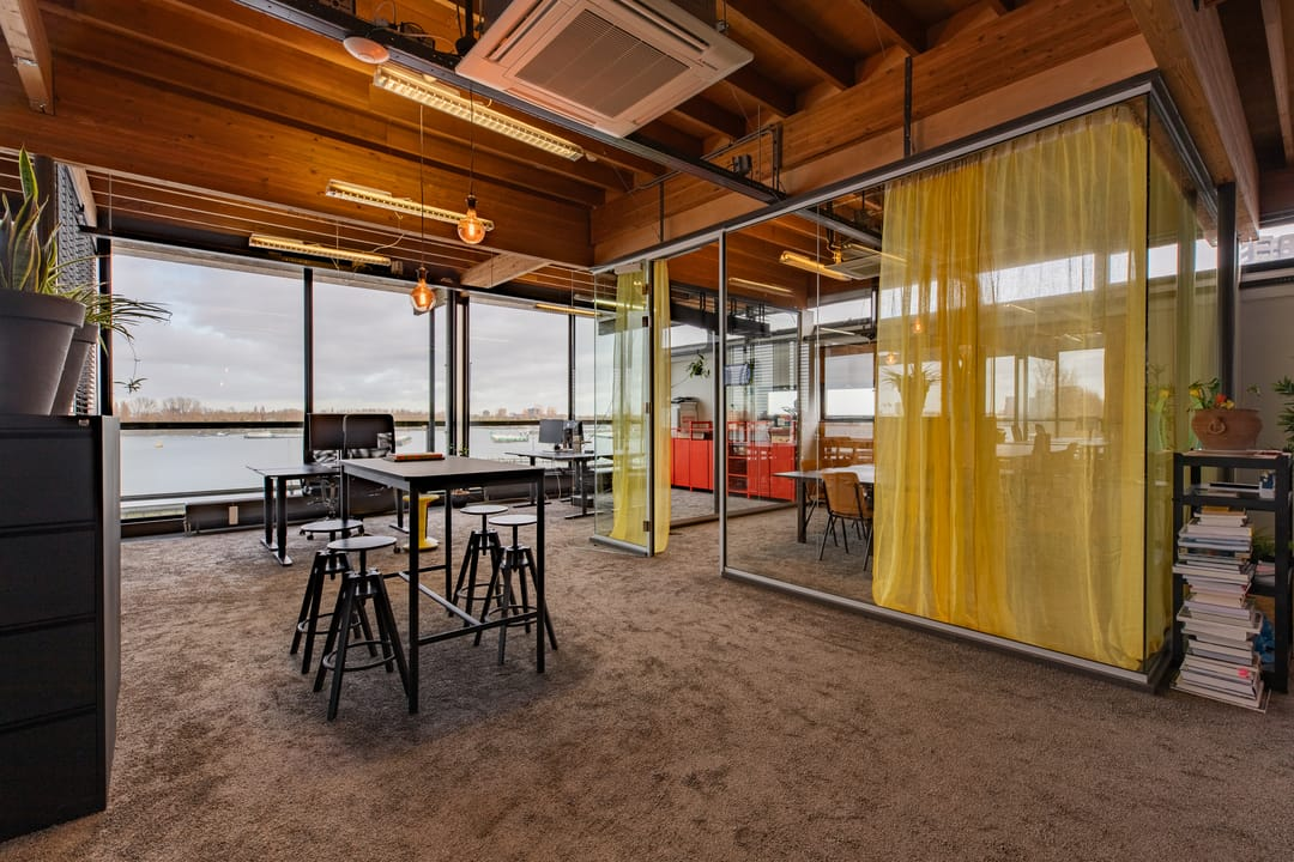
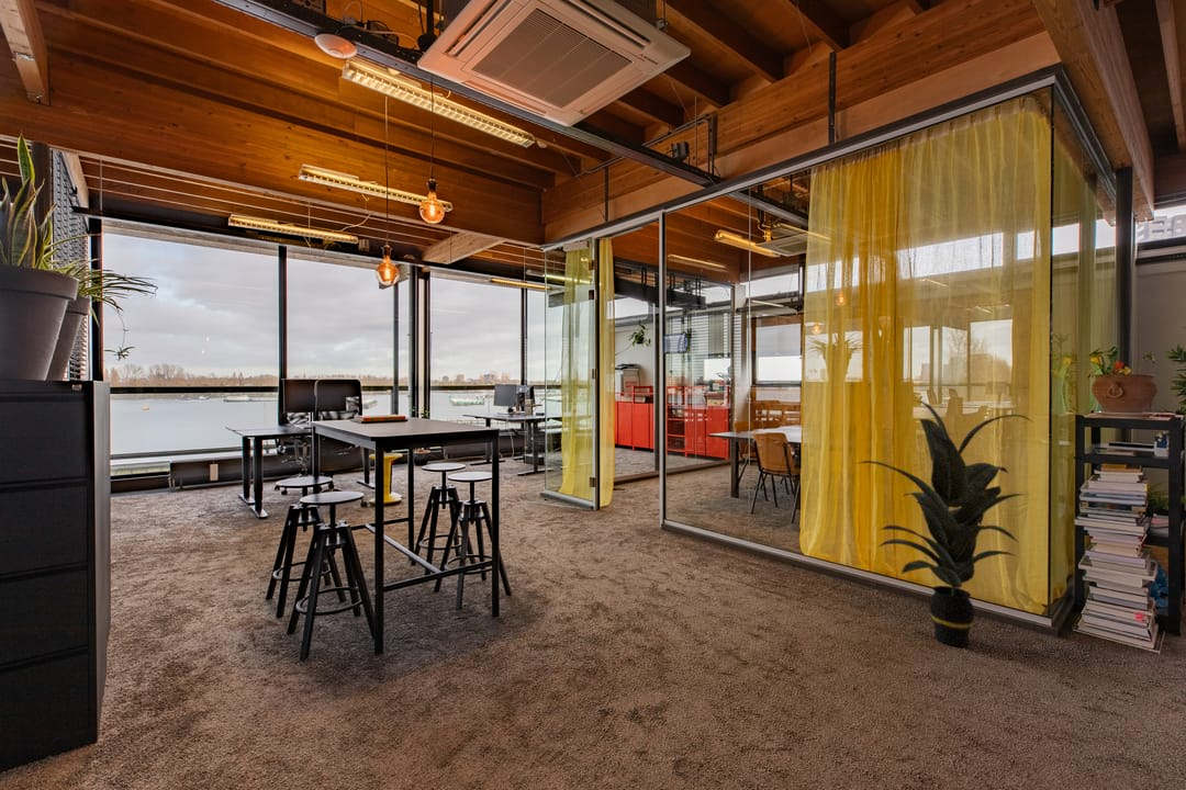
+ indoor plant [853,399,1032,647]
